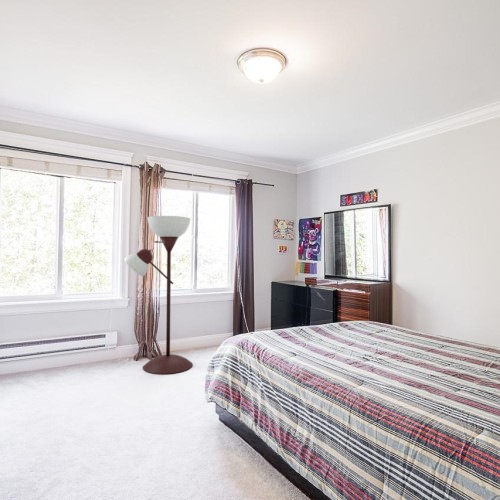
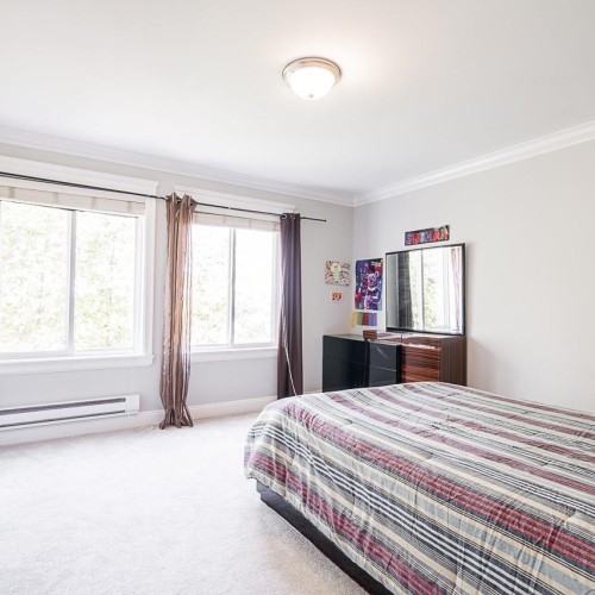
- floor lamp [123,215,194,375]
